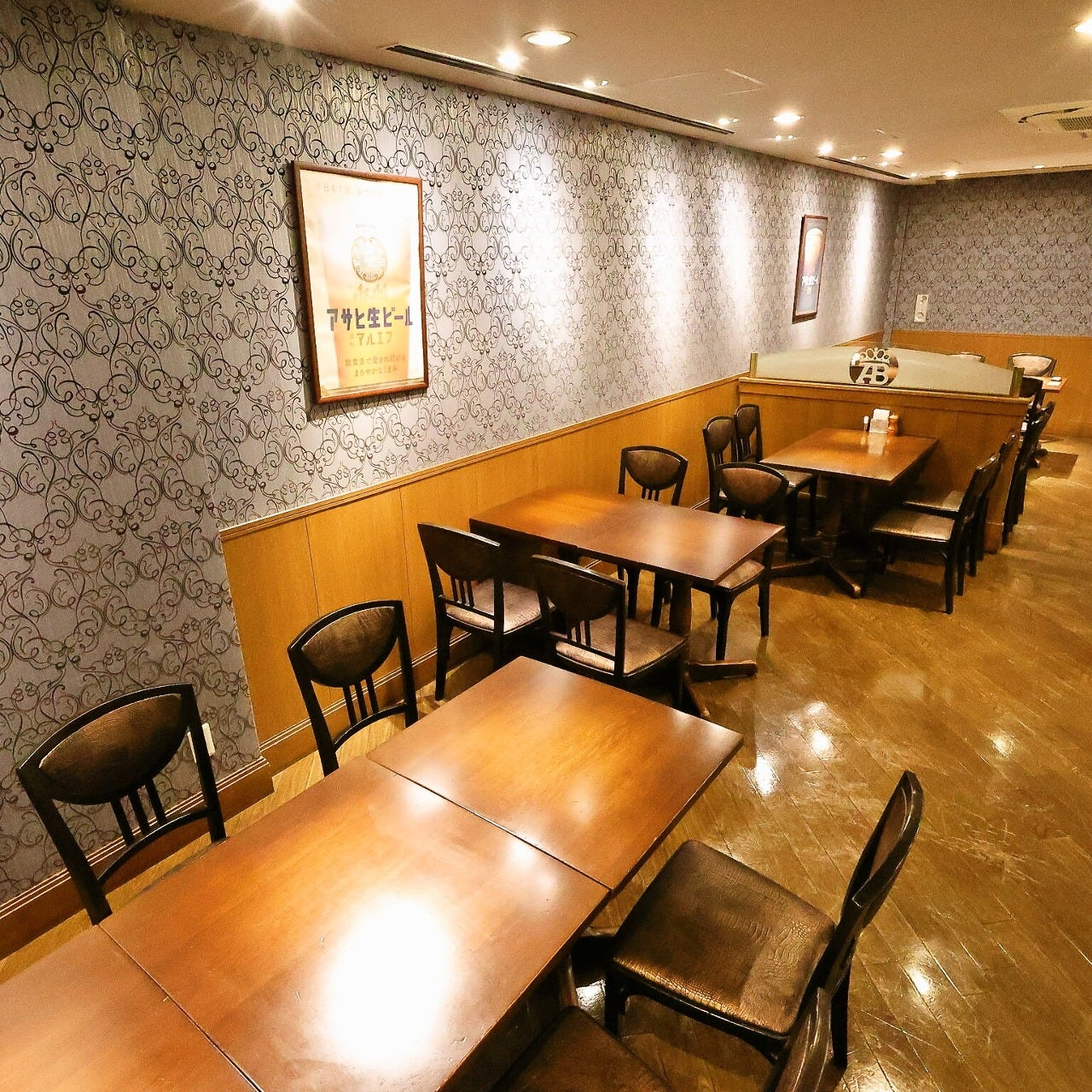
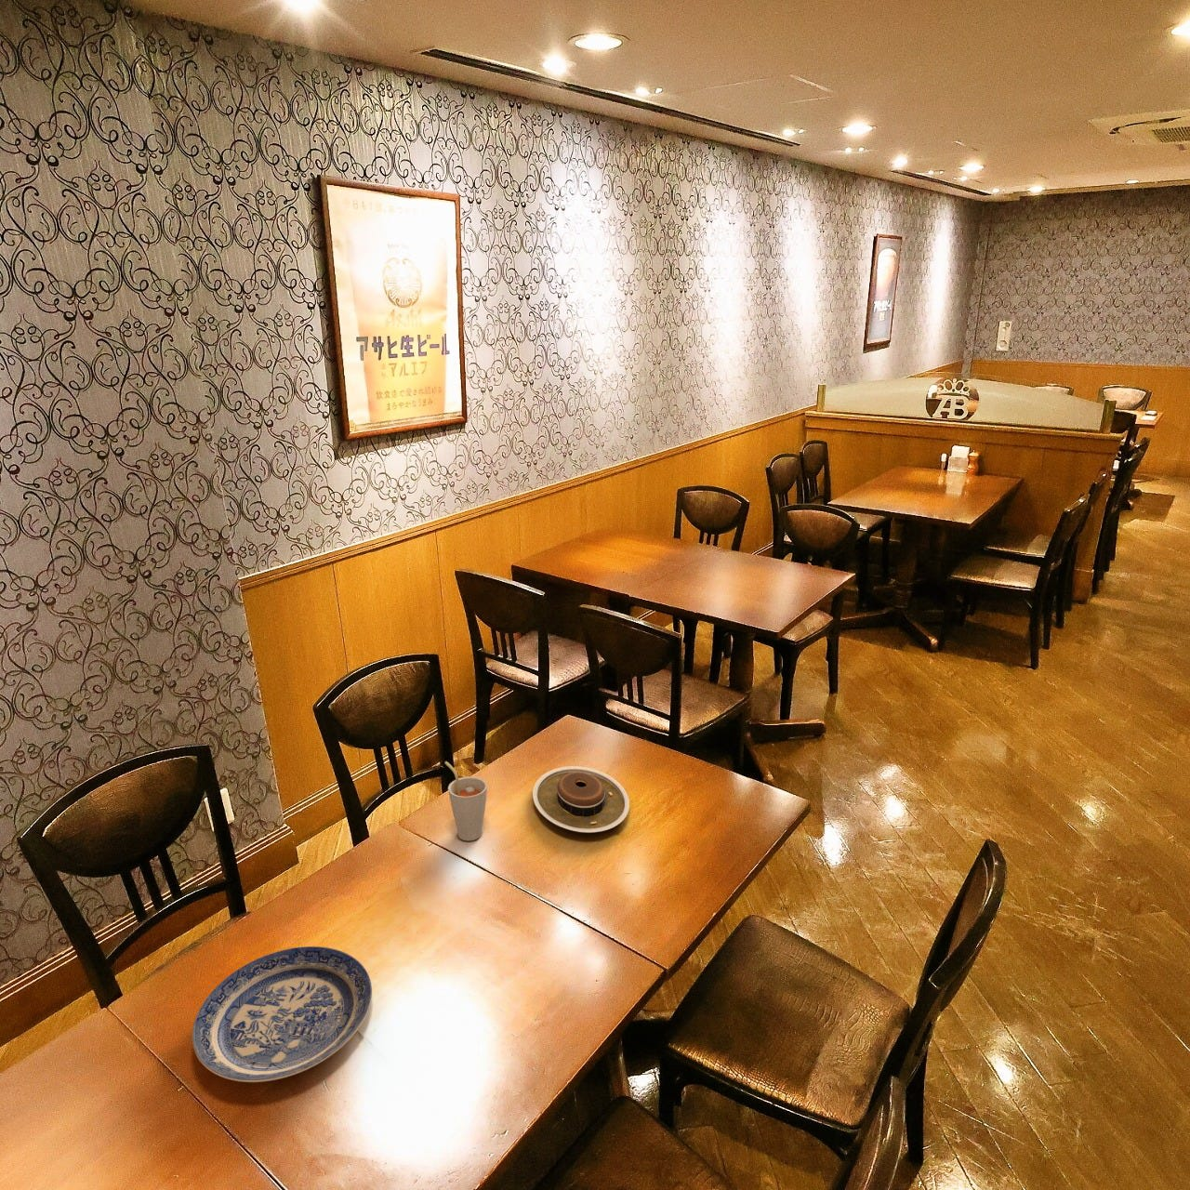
+ cup [445,761,488,841]
+ plate [532,765,630,834]
+ plate [192,946,373,1083]
